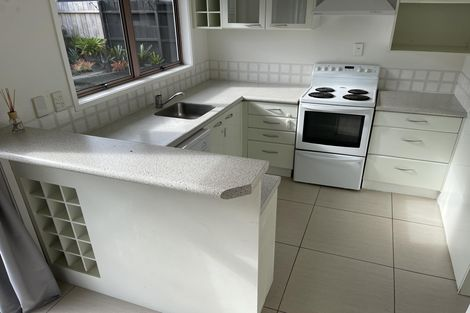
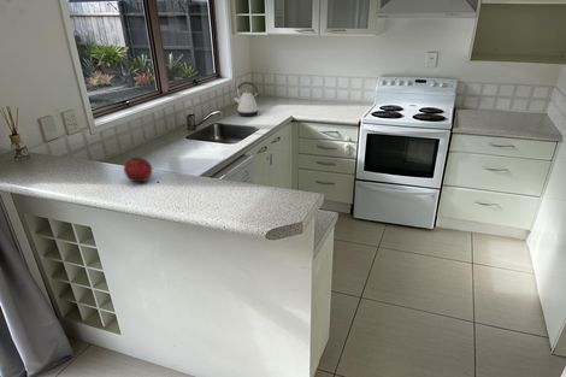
+ kettle [232,81,261,118]
+ fruit [123,157,153,184]
